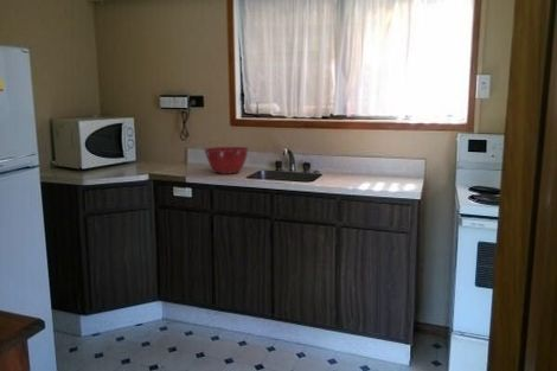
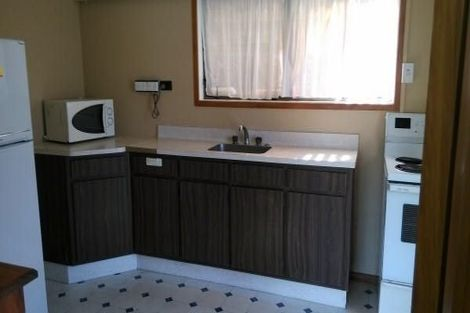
- mixing bowl [203,146,250,175]
